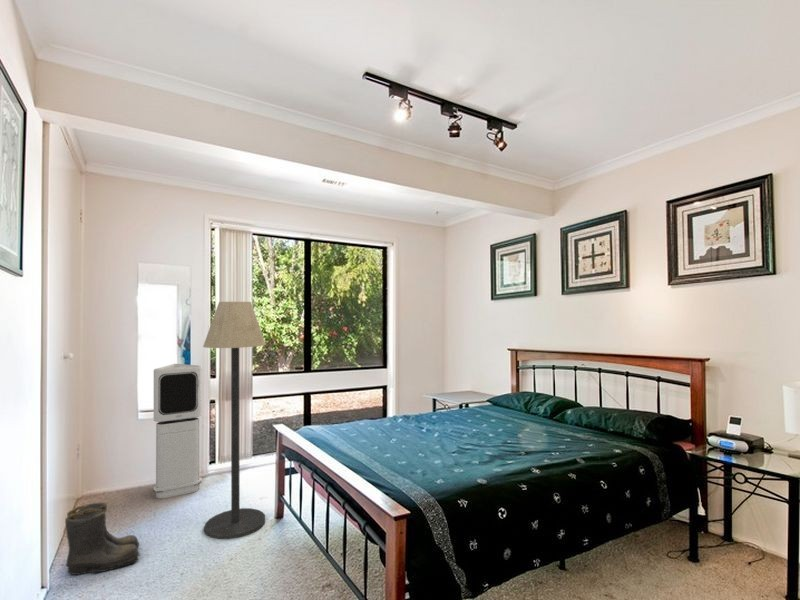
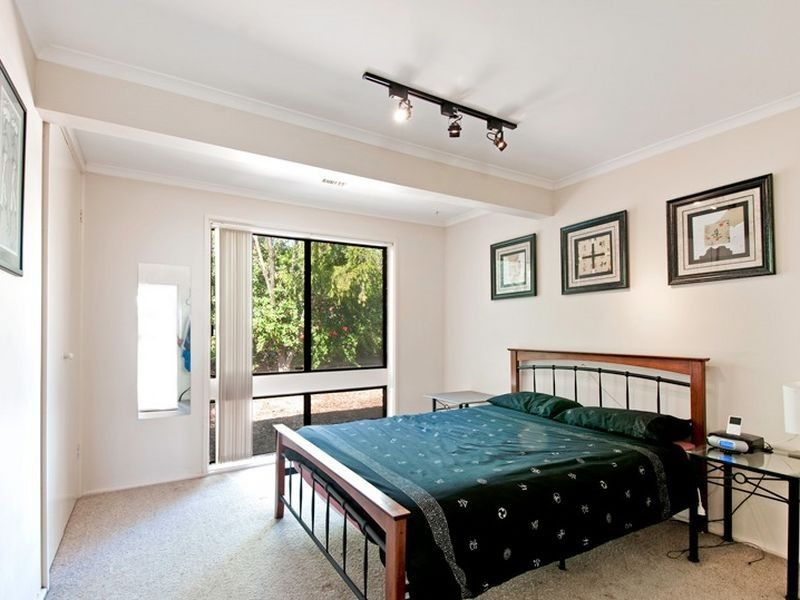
- floor lamp [202,301,267,540]
- boots [64,502,141,576]
- air purifier [152,363,203,499]
